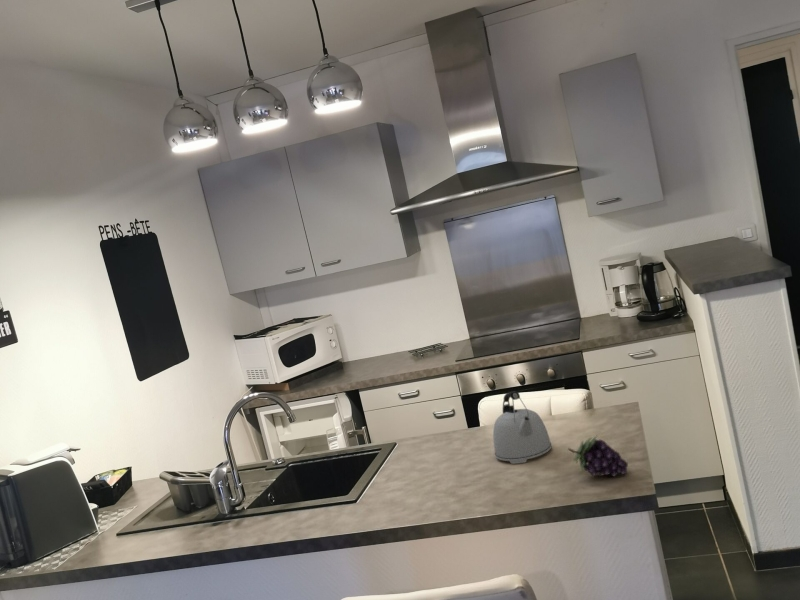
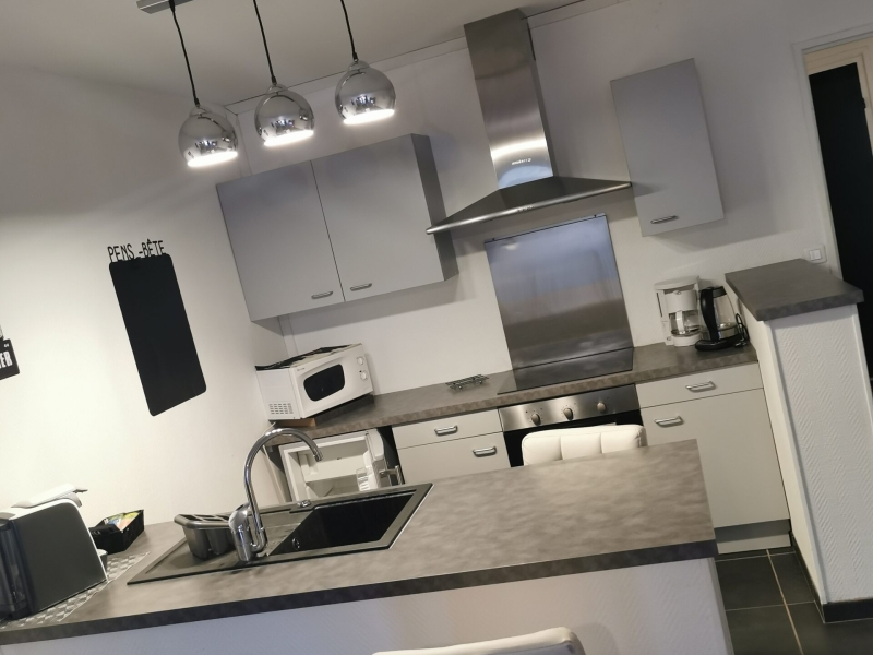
- kettle [492,390,553,465]
- fruit [567,434,629,478]
